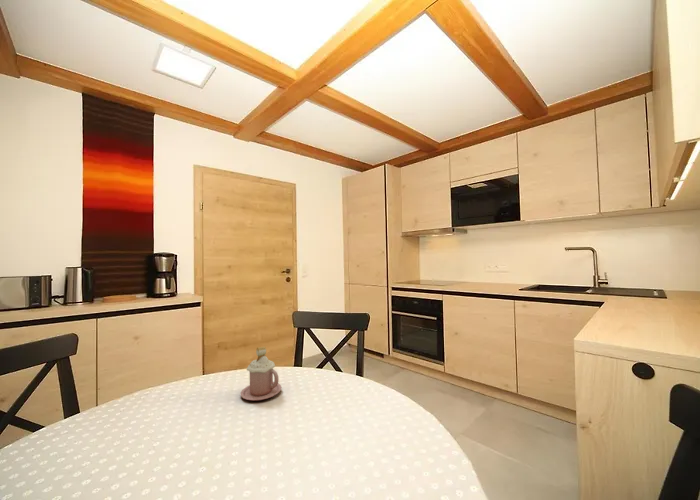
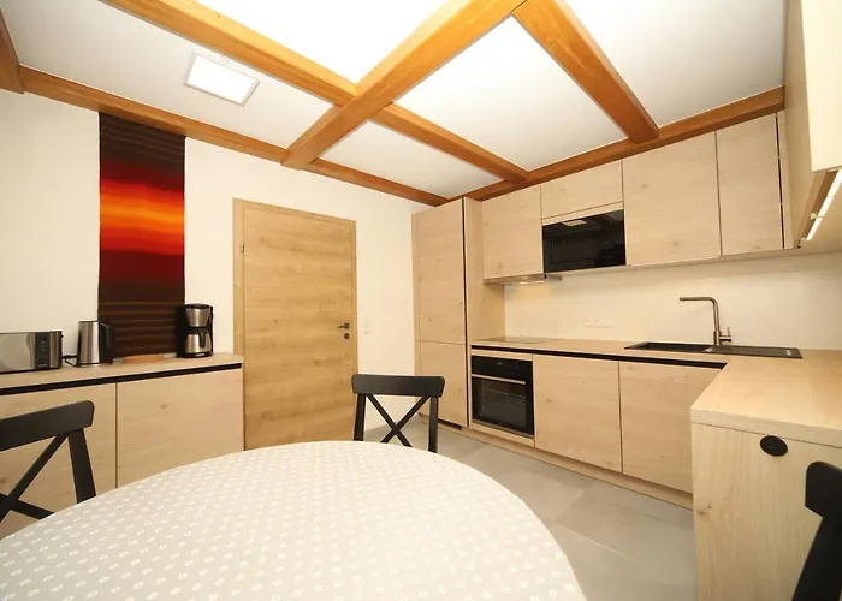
- mug [240,346,283,402]
